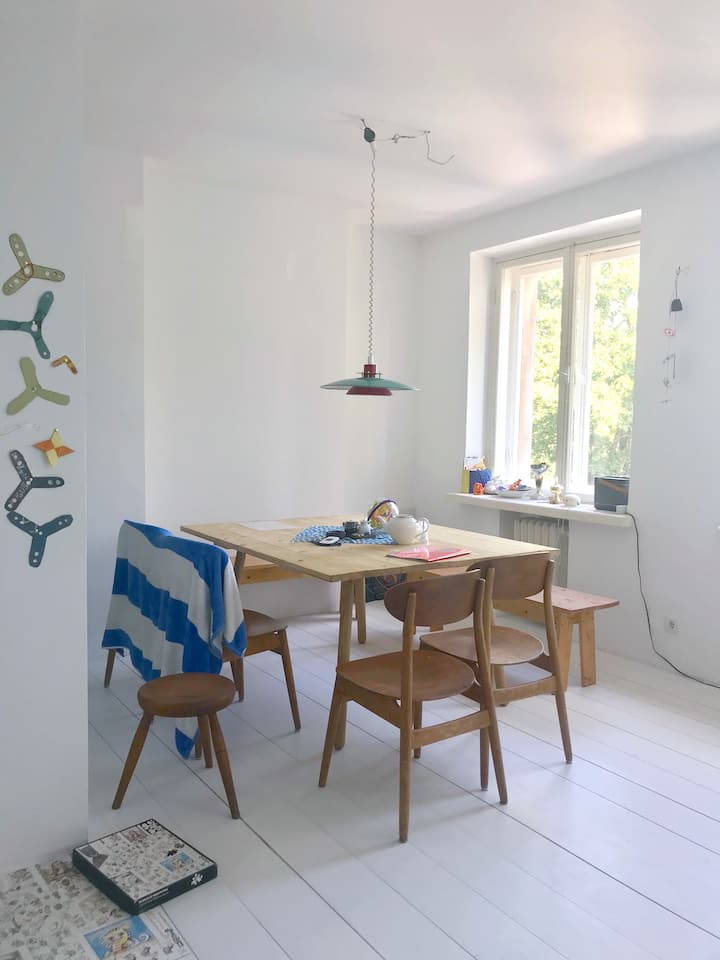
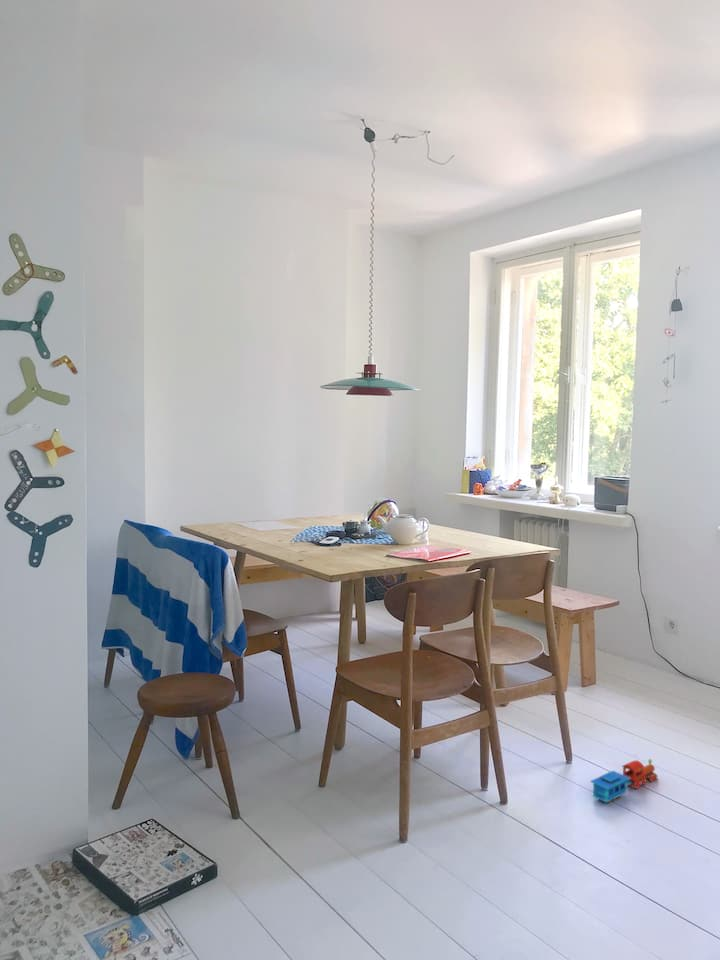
+ toy train [589,758,659,804]
